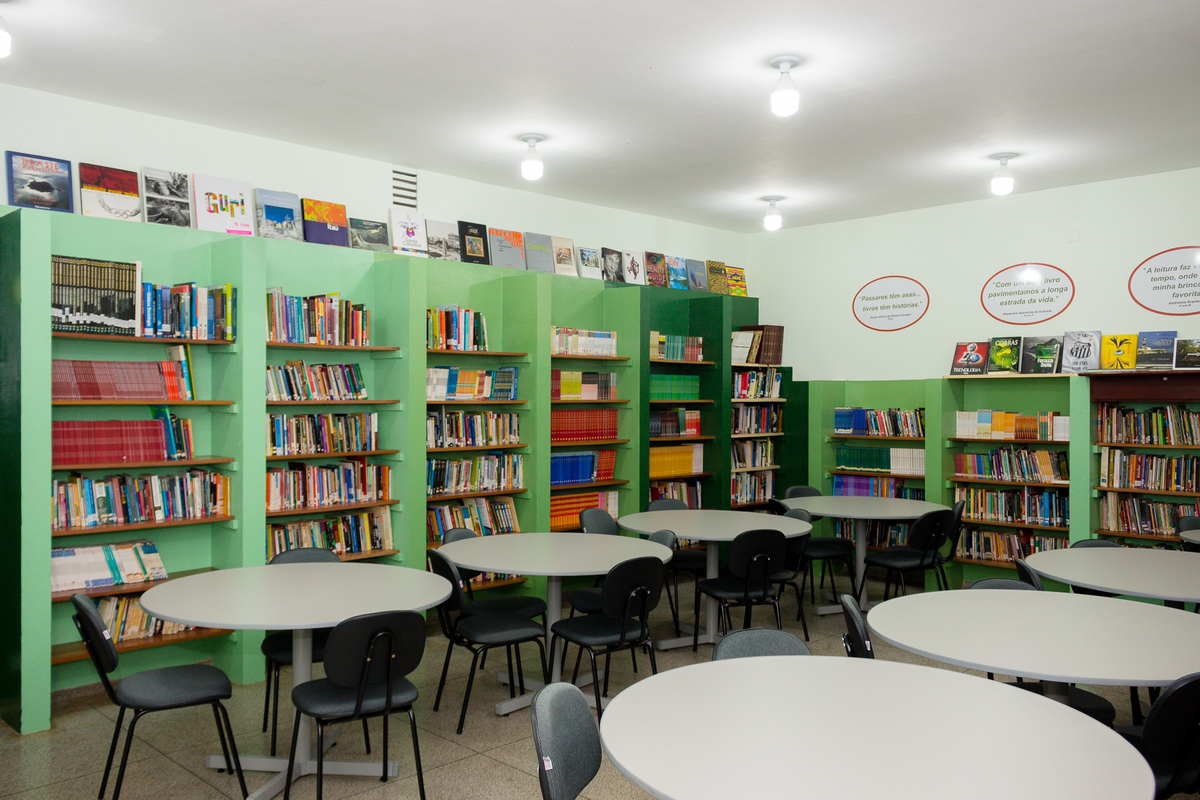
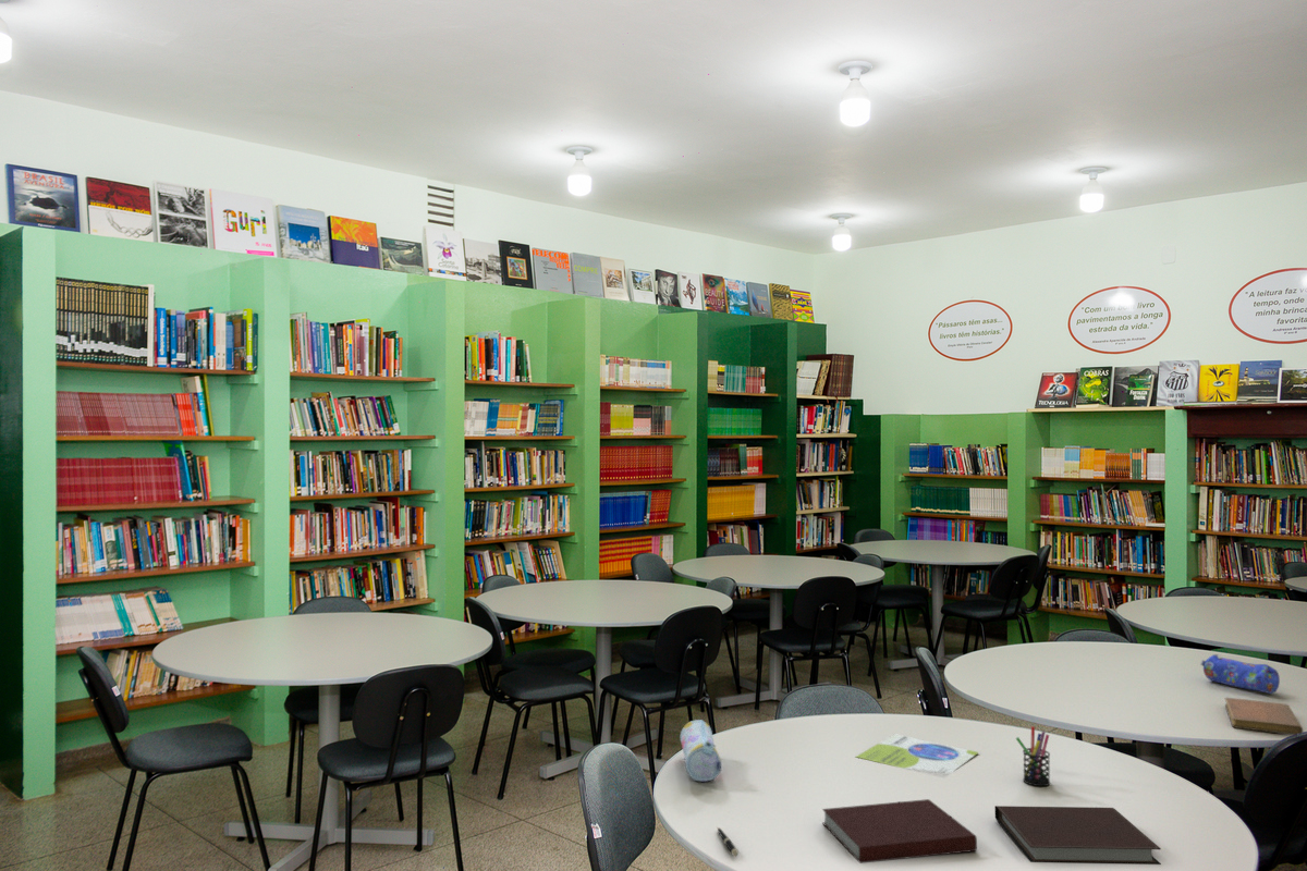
+ pencil case [680,719,722,783]
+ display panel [856,733,979,774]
+ notebook [1224,697,1304,736]
+ notebook [821,798,978,864]
+ pen holder [1015,725,1051,787]
+ notebook [994,805,1162,866]
+ pen [716,825,740,858]
+ pencil case [1199,652,1281,695]
